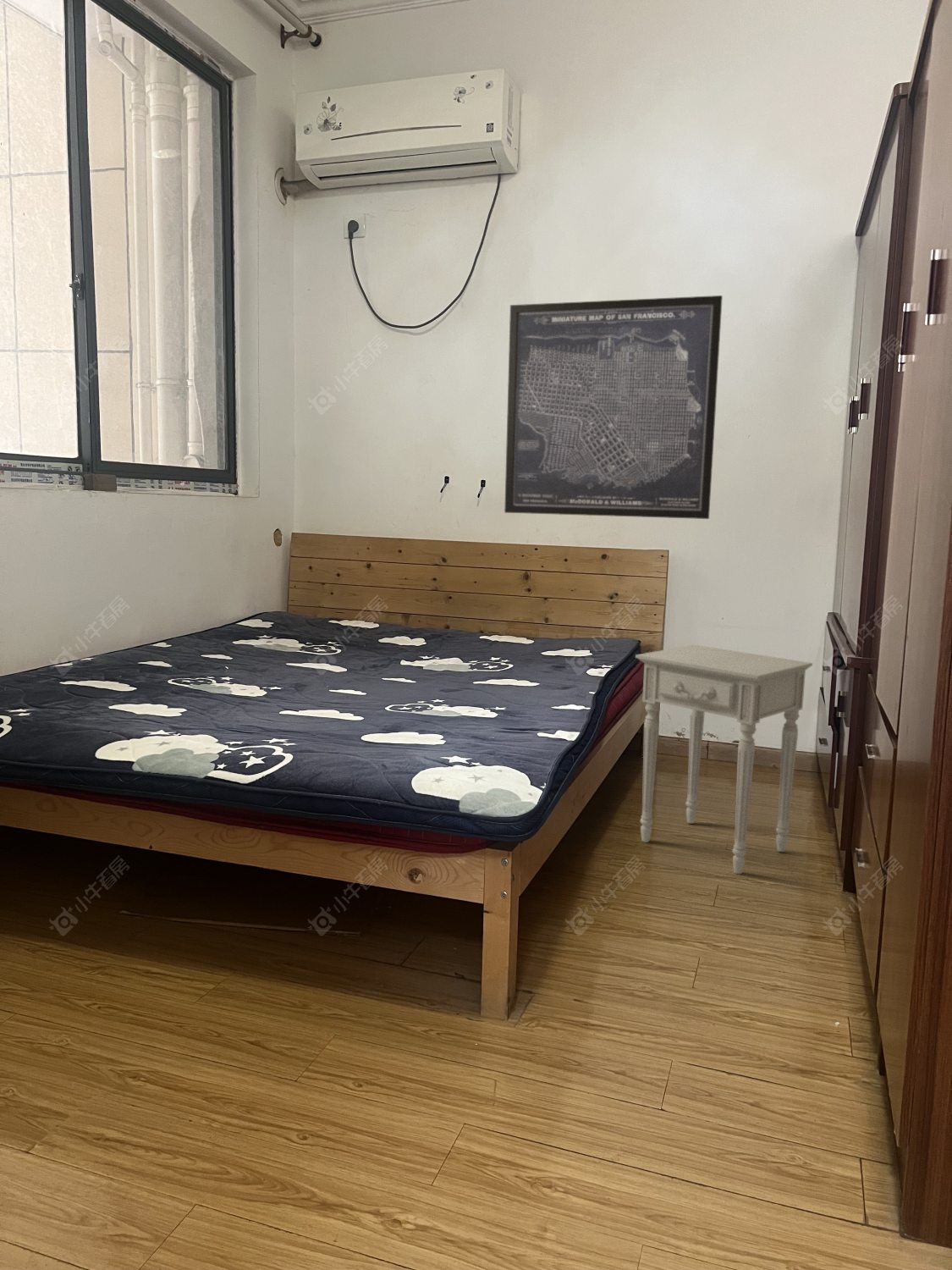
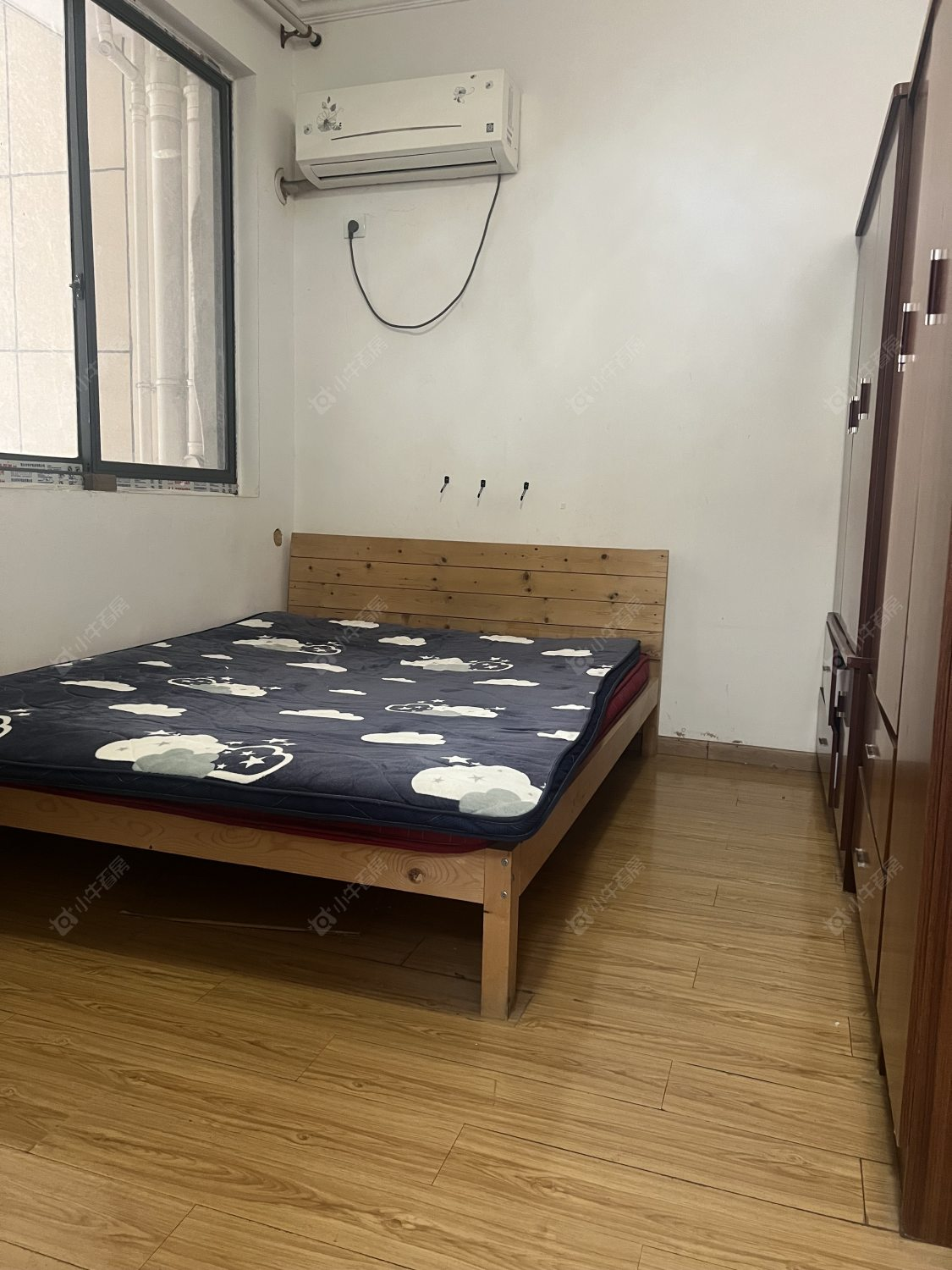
- nightstand [635,643,813,875]
- wall art [504,295,724,520]
